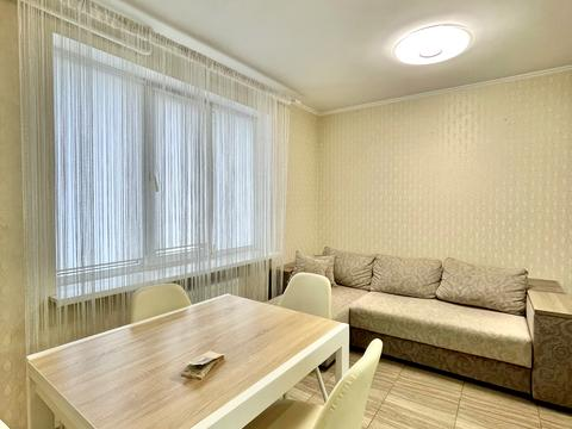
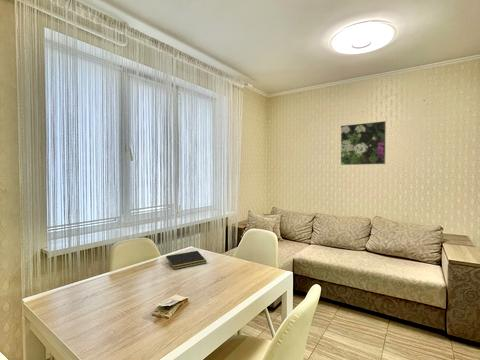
+ notepad [164,250,208,270]
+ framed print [340,120,387,166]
